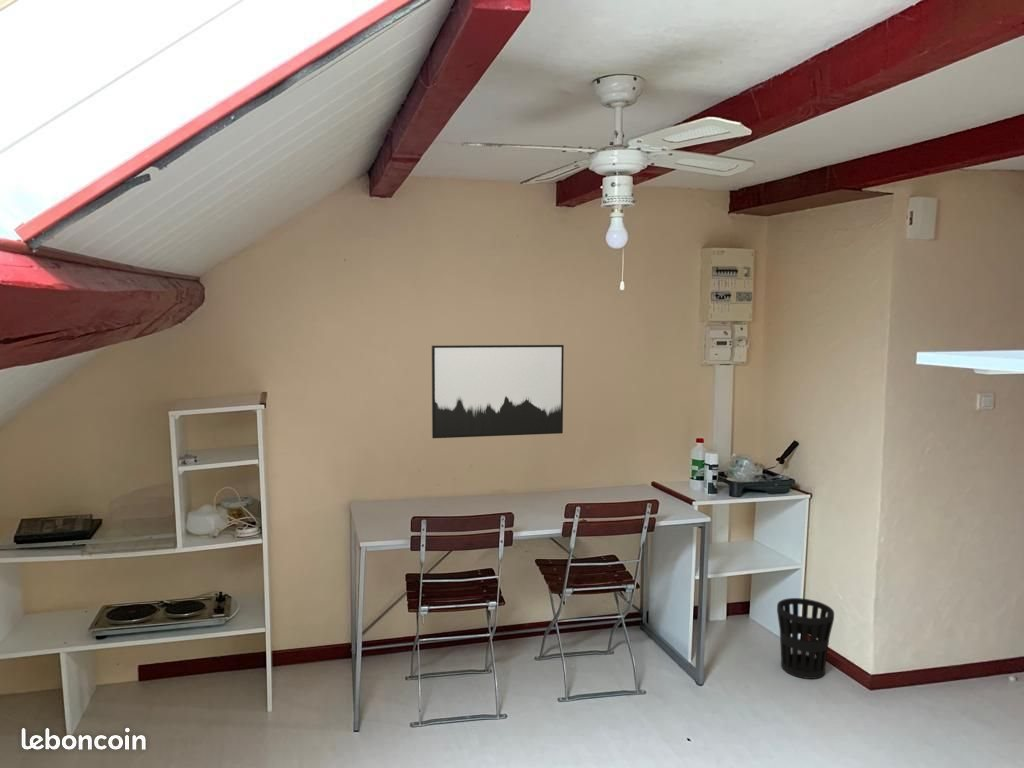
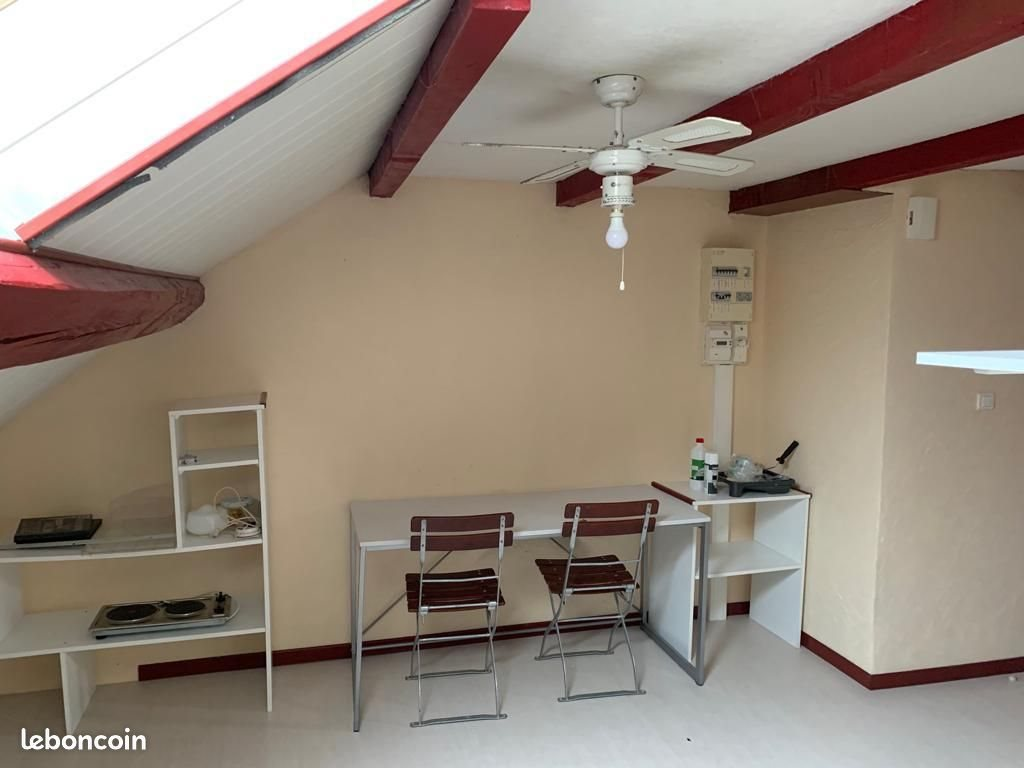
- wastebasket [776,597,835,680]
- wall art [431,344,565,439]
